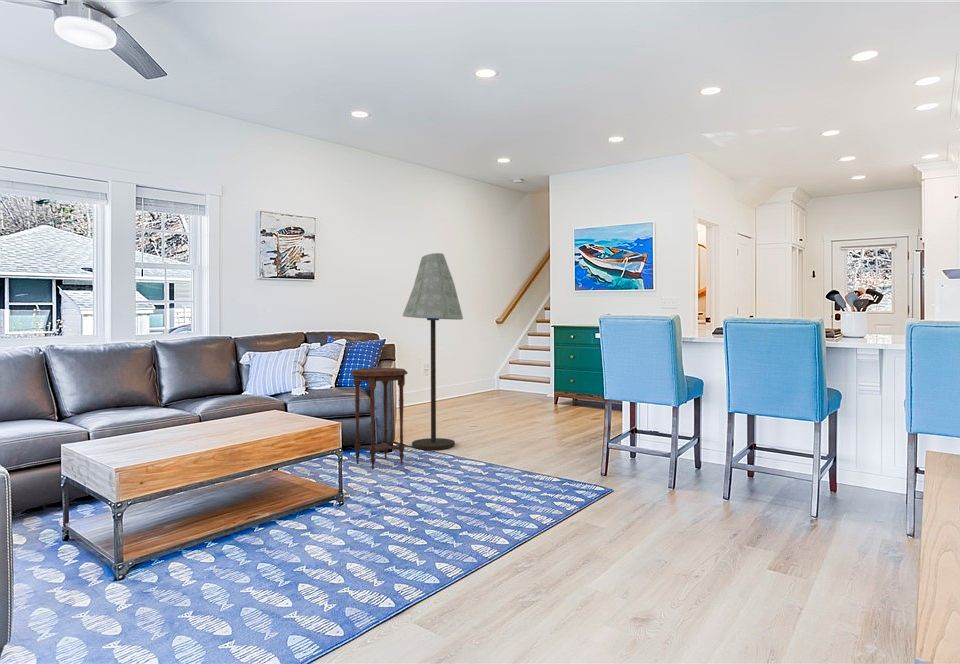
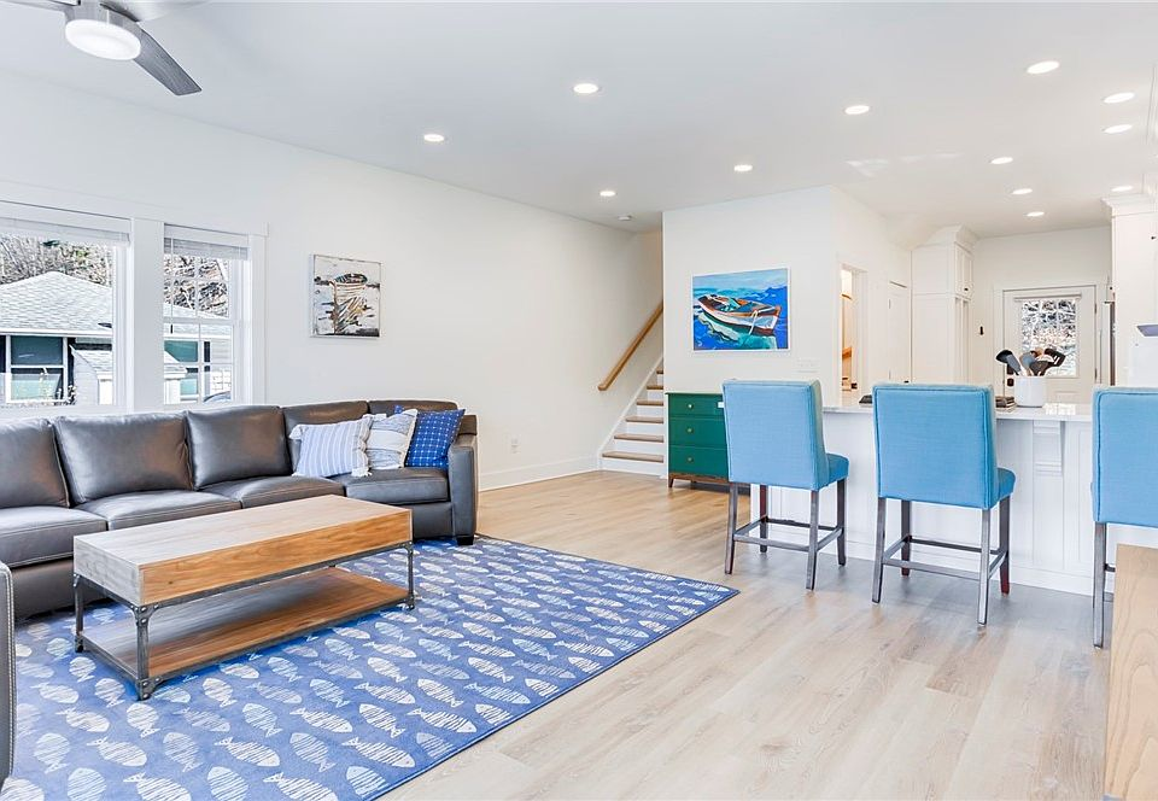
- side table [349,367,409,471]
- floor lamp [401,252,464,451]
